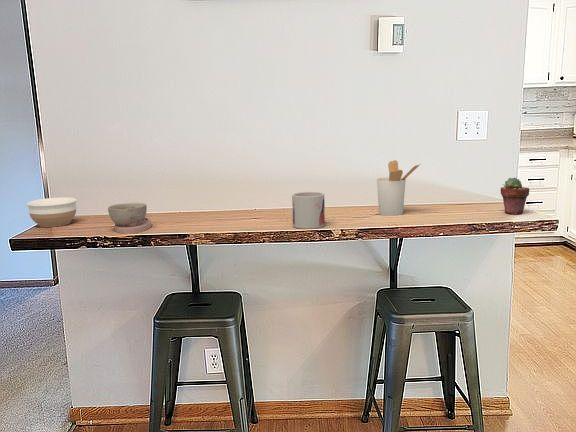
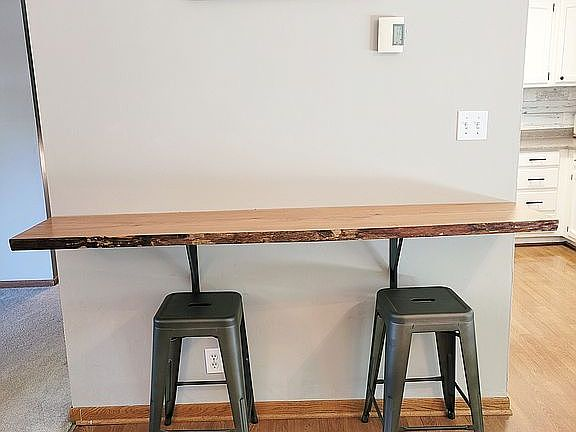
- utensil holder [376,159,421,217]
- bowl [26,197,78,228]
- bowl [107,202,152,235]
- potted succulent [500,176,530,216]
- mug [291,191,326,230]
